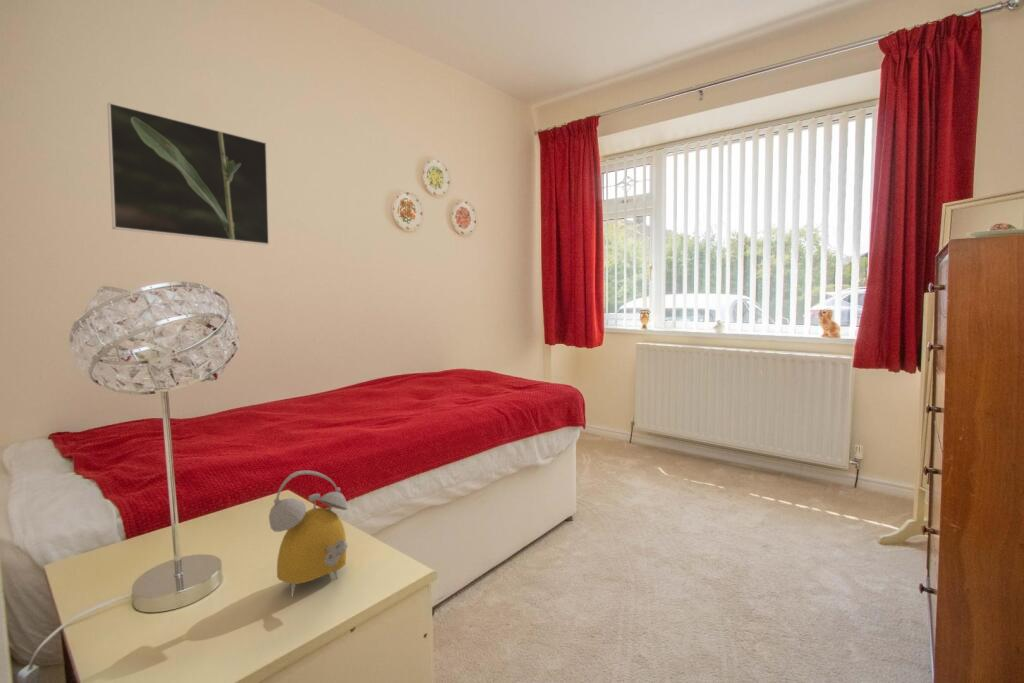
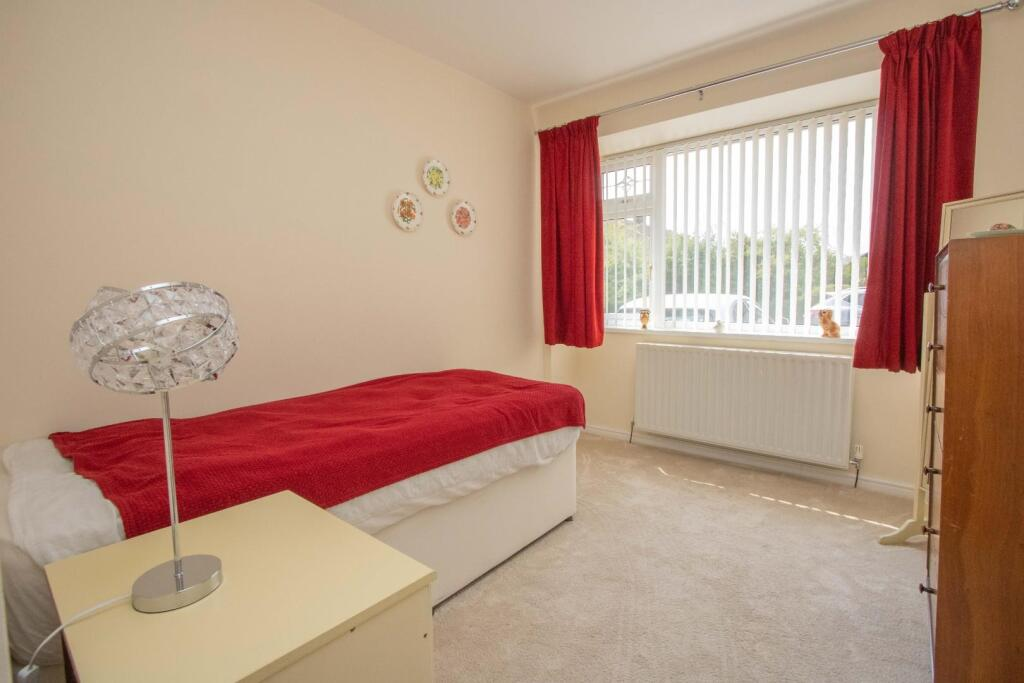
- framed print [106,101,270,246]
- alarm clock [268,470,349,598]
